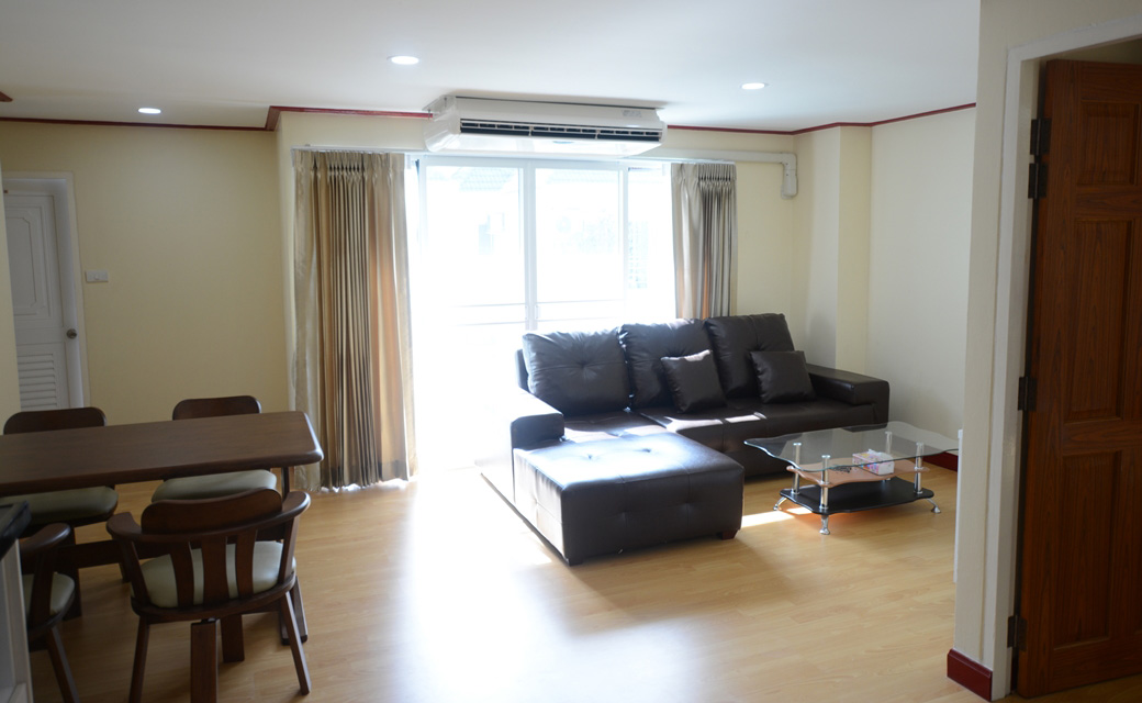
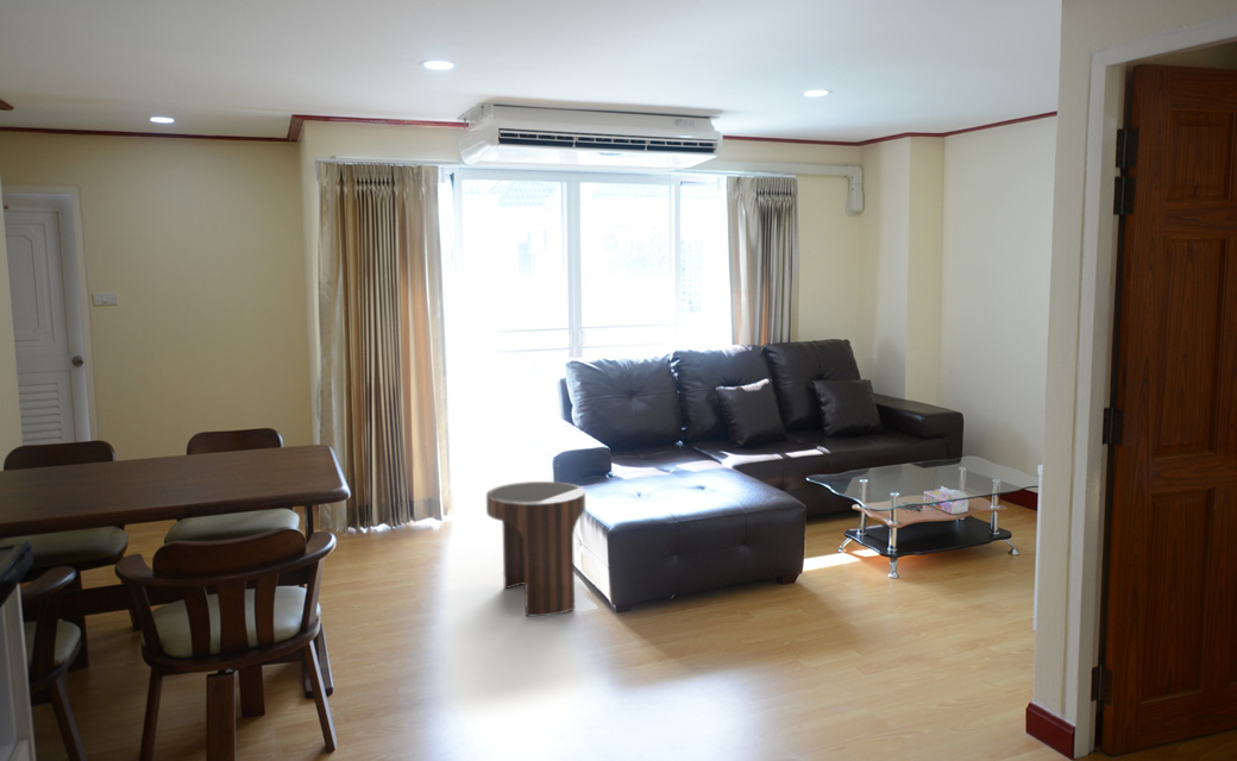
+ side table [485,480,586,617]
